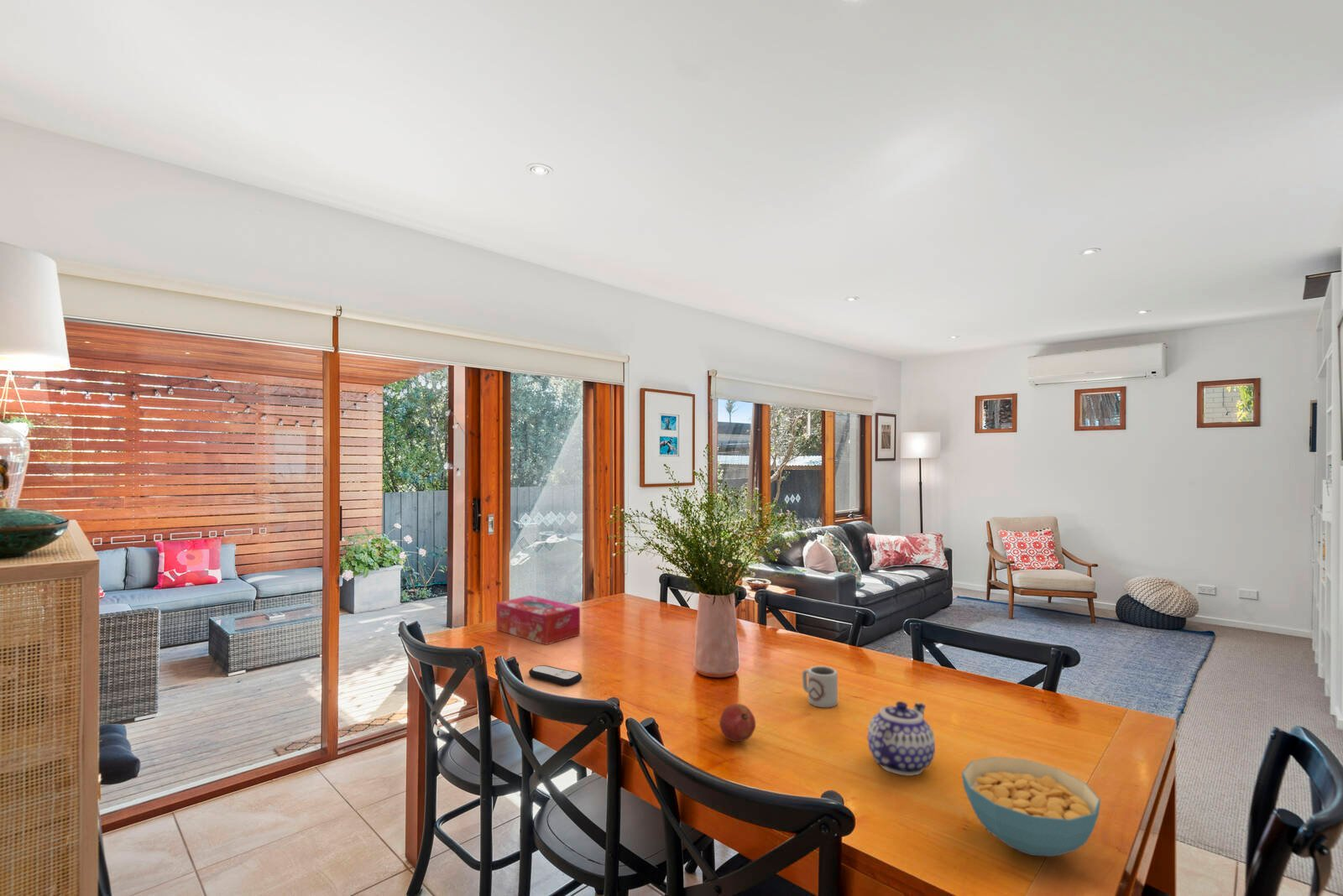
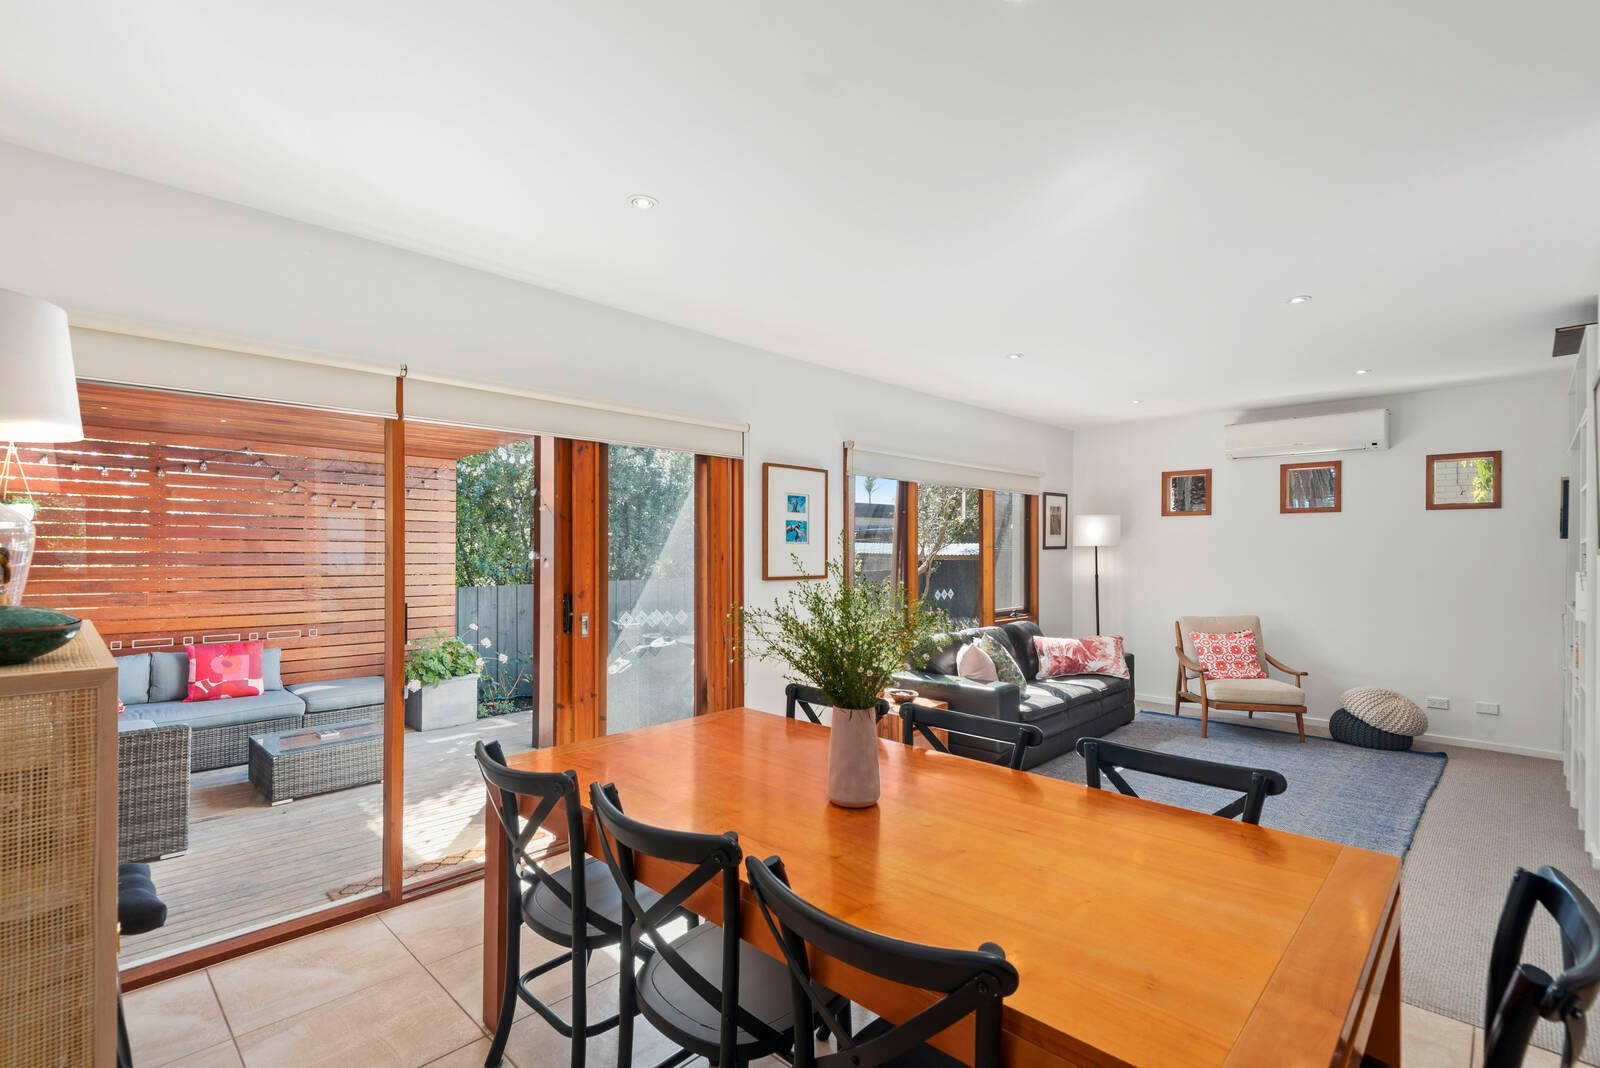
- cereal bowl [961,756,1101,857]
- tissue box [495,595,581,646]
- cup [802,665,839,708]
- remote control [528,664,583,687]
- fruit [719,703,756,742]
- teapot [867,701,936,777]
